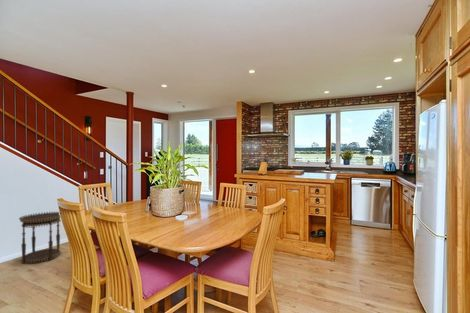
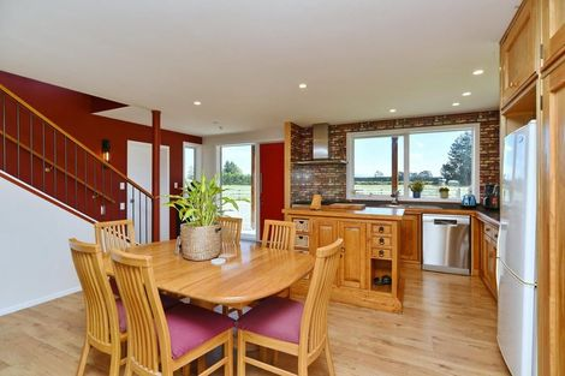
- side table [18,211,62,265]
